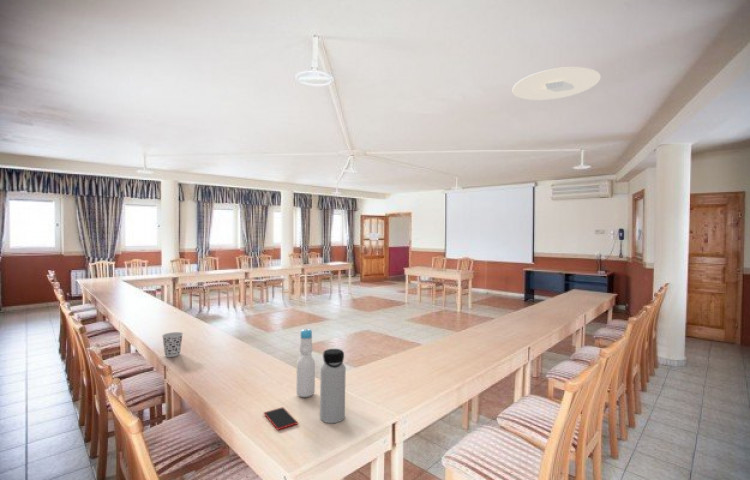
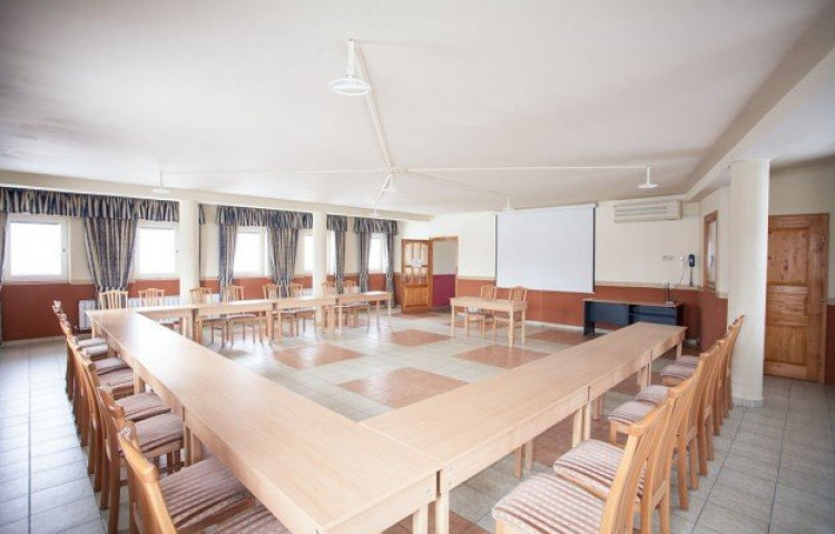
- water bottle [319,348,347,424]
- bottle [295,327,316,398]
- cup [161,331,184,358]
- ceiling light [511,66,602,101]
- smartphone [263,406,299,431]
